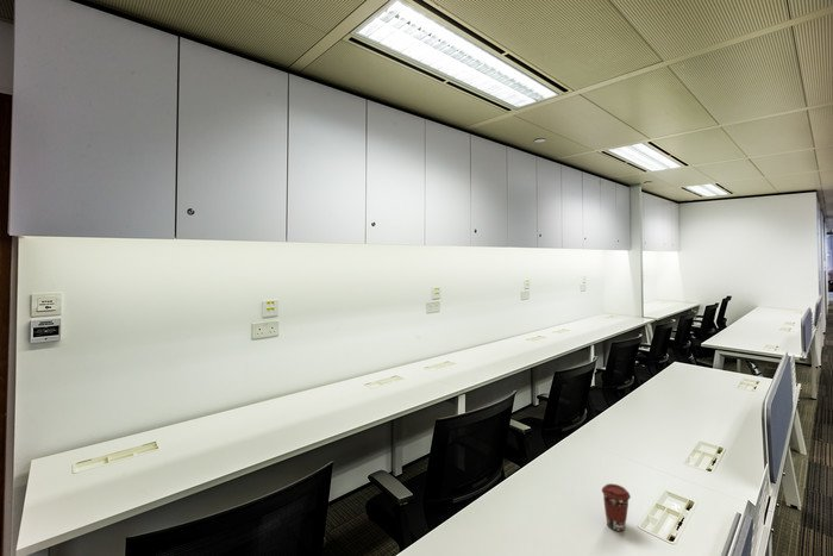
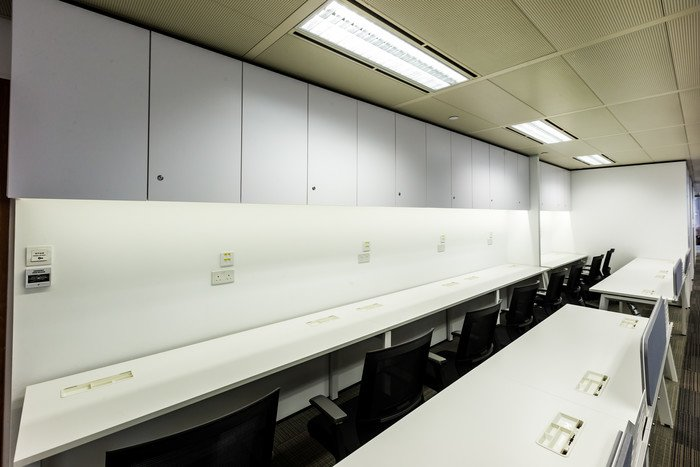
- coffee cup [601,482,632,532]
